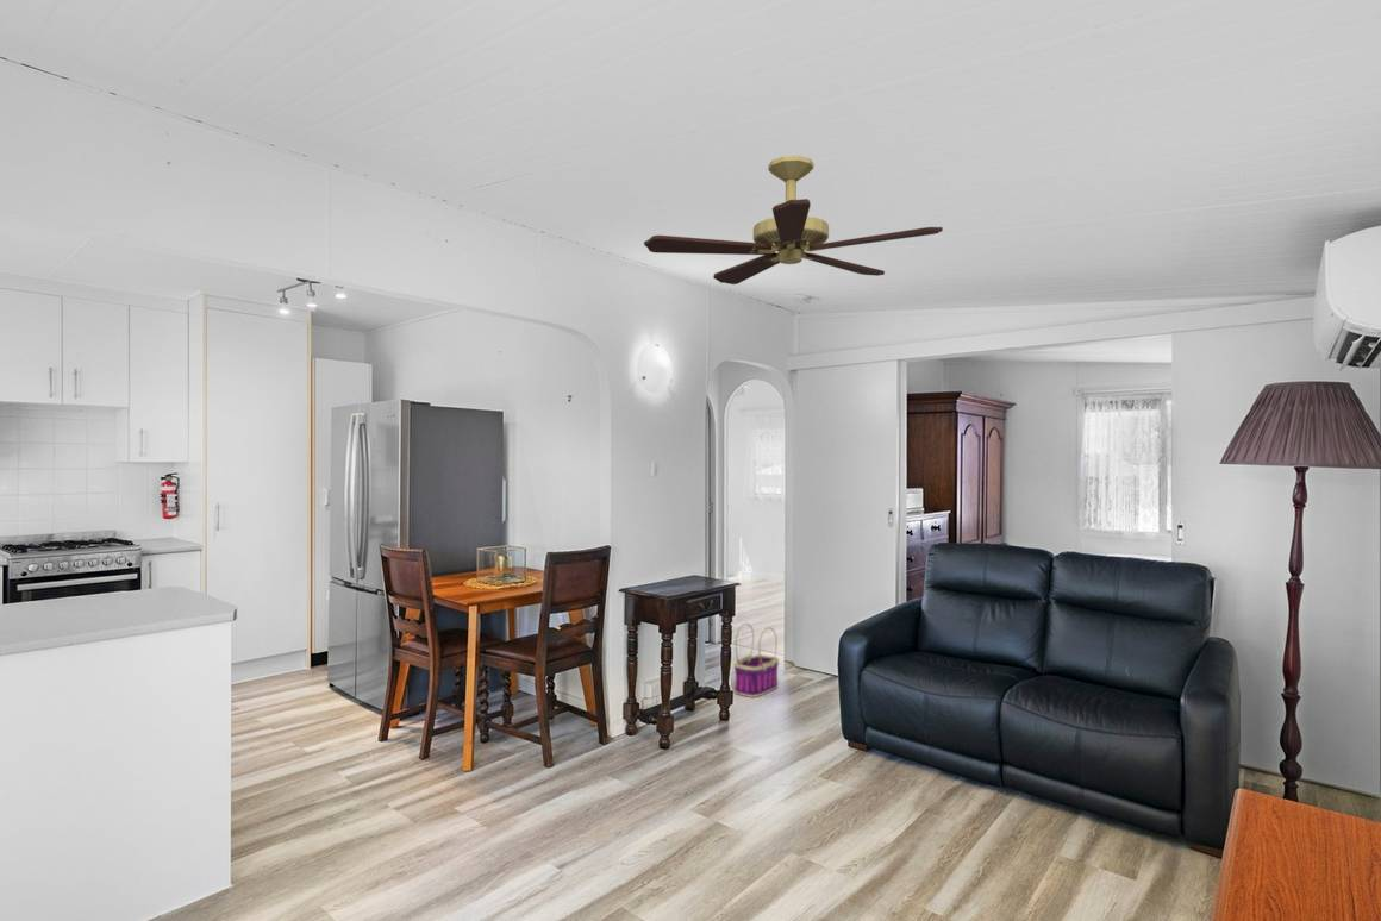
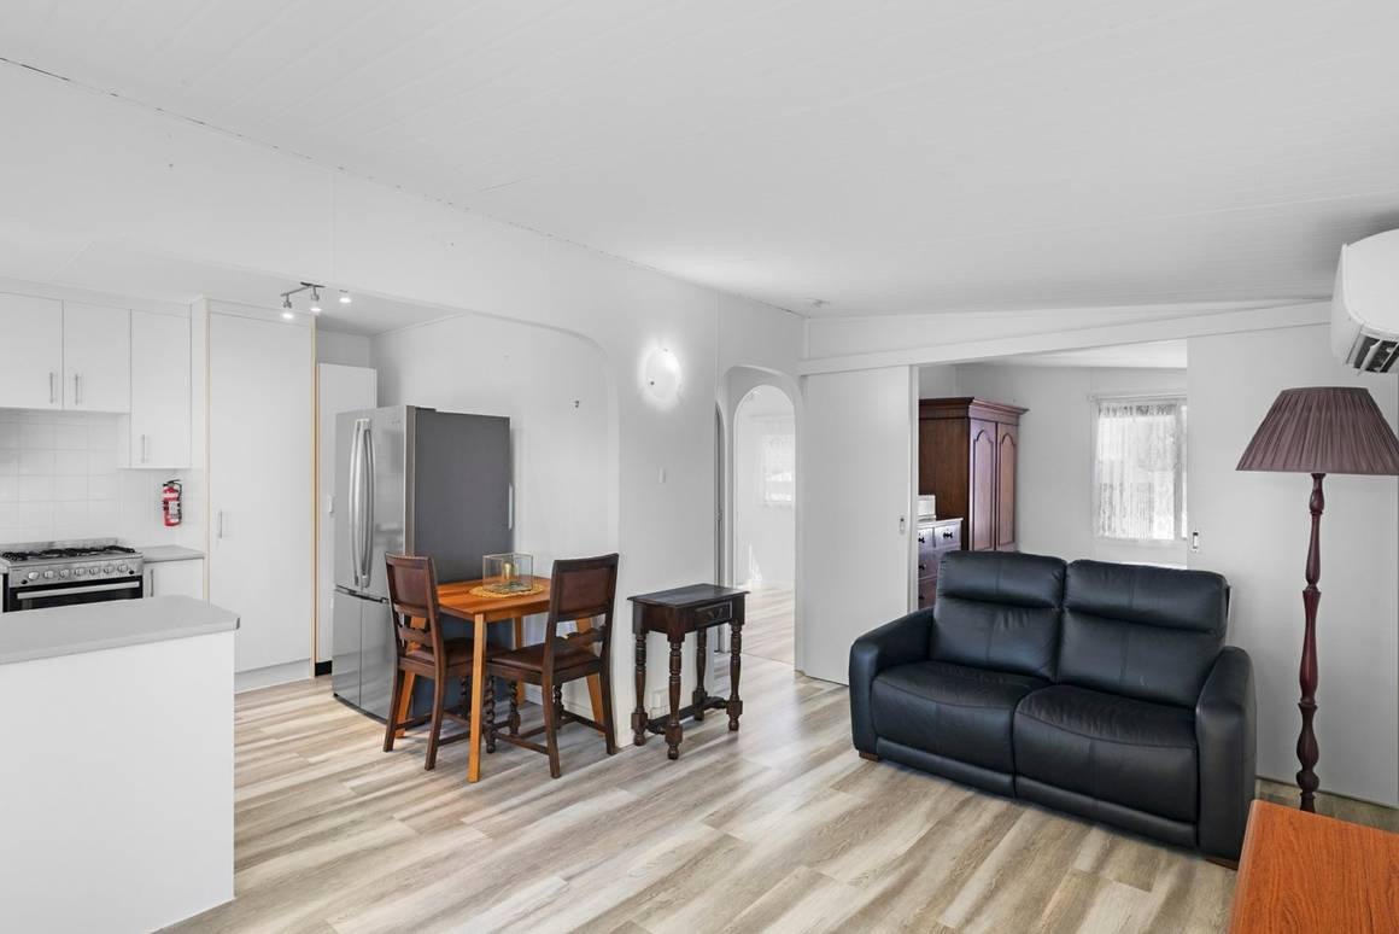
- ceiling fan [643,155,944,286]
- basket [733,622,780,698]
